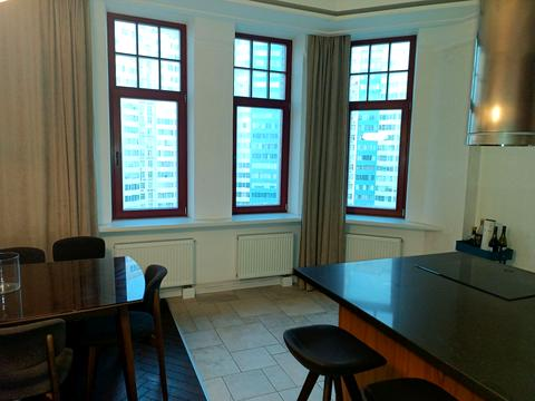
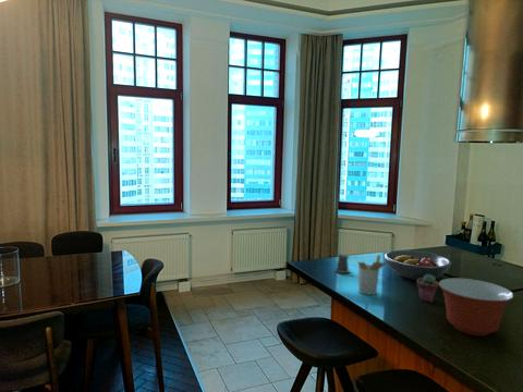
+ potted succulent [416,274,439,304]
+ mixing bowl [438,278,514,336]
+ utensil holder [356,254,388,296]
+ pepper shaker [333,253,357,274]
+ fruit bowl [384,249,452,281]
